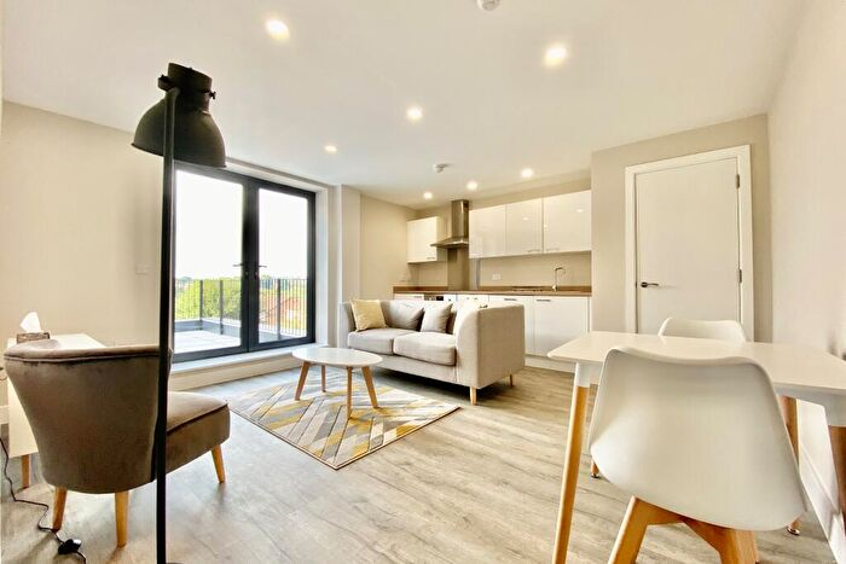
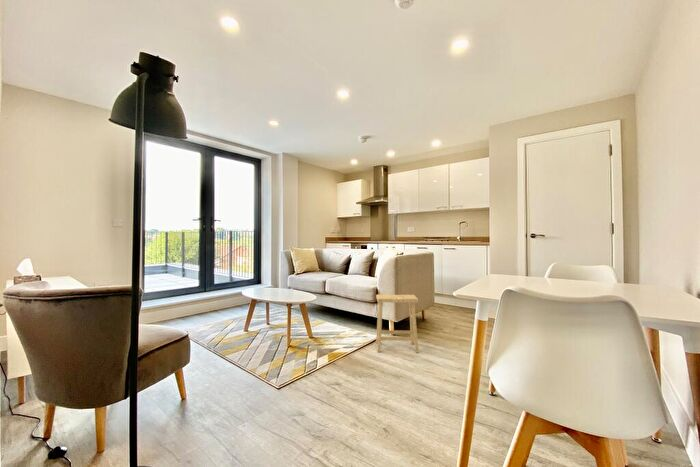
+ footstool [375,293,420,354]
